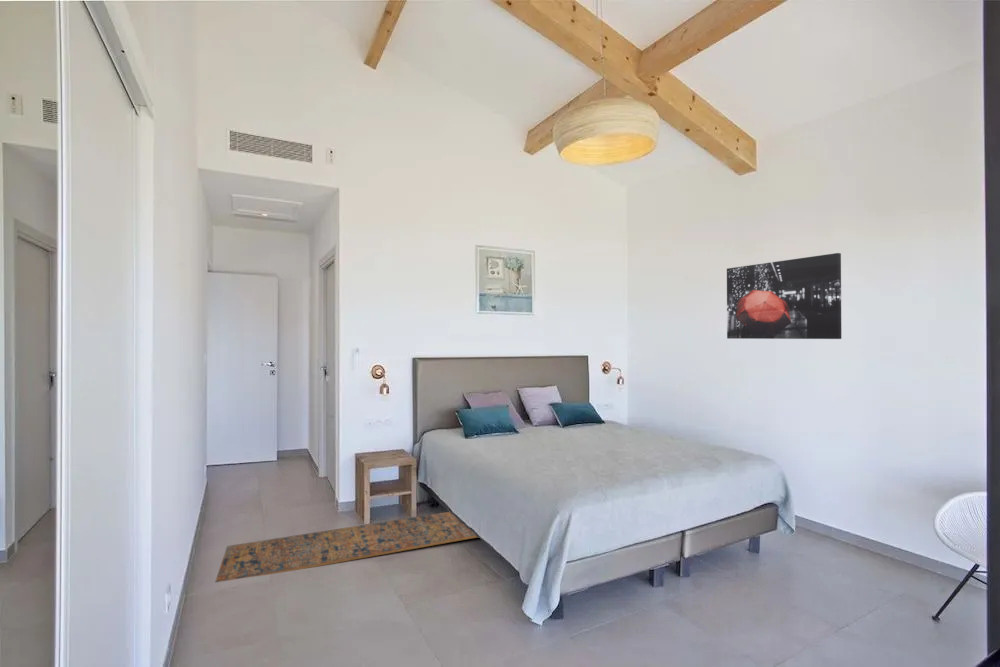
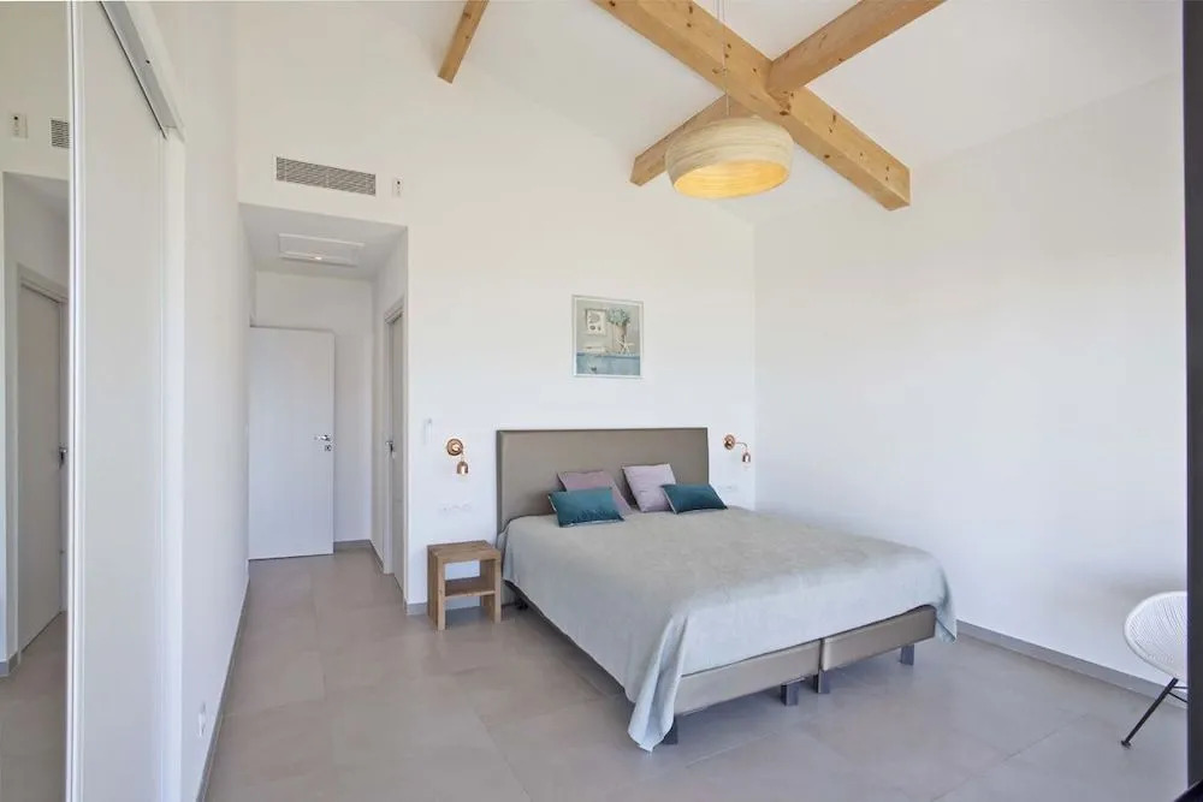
- wall art [726,252,842,340]
- rug [214,511,478,583]
